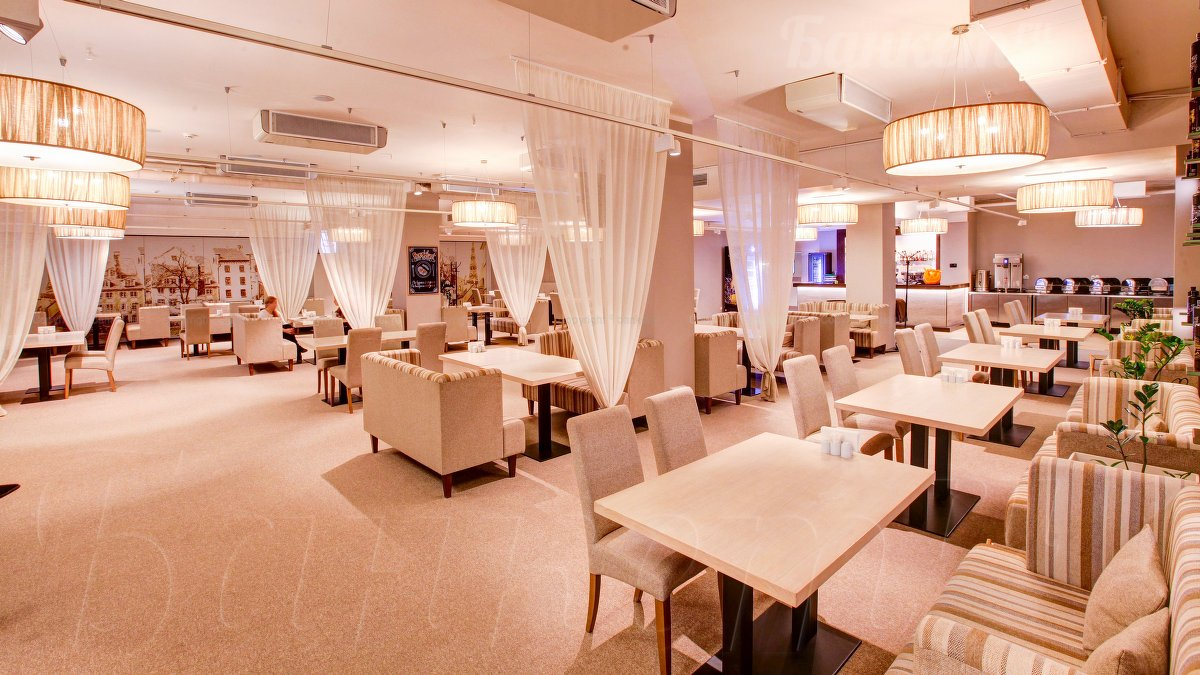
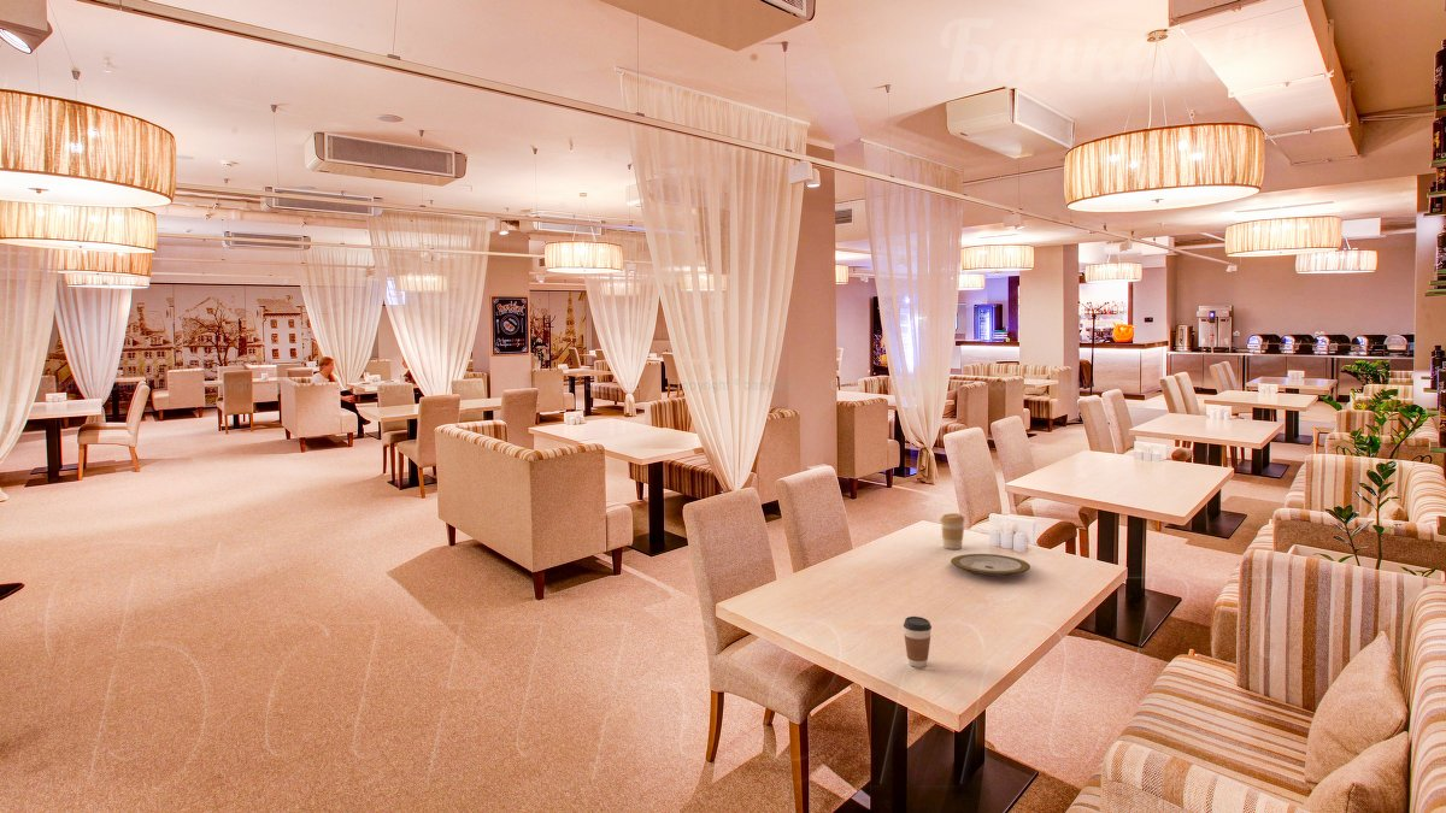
+ coffee cup [939,512,966,550]
+ plate [950,553,1031,577]
+ coffee cup [903,615,933,668]
